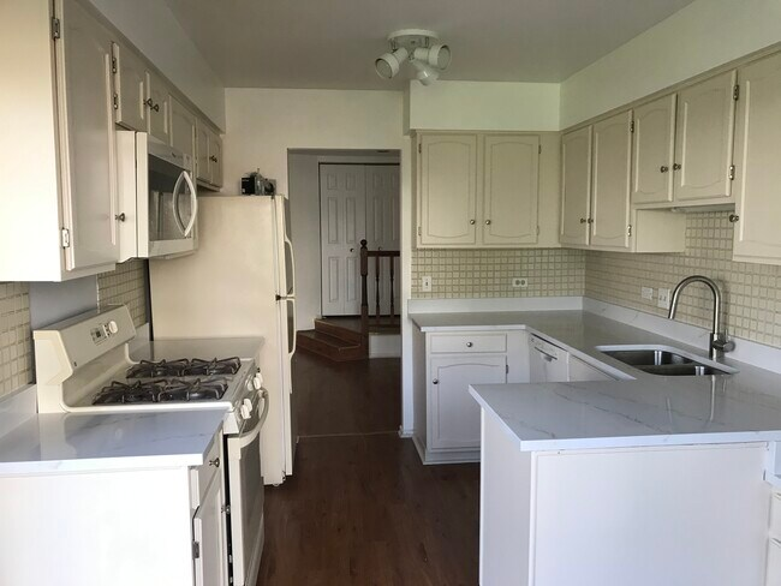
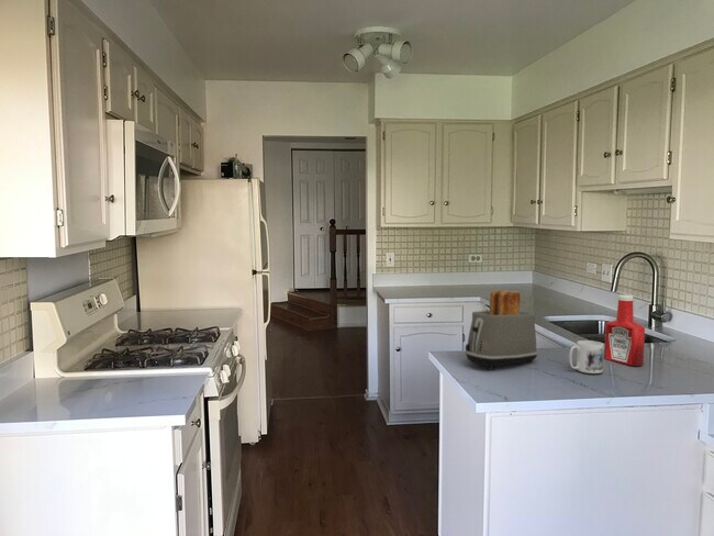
+ mug [568,339,605,375]
+ toaster [465,289,538,370]
+ soap bottle [603,294,646,367]
